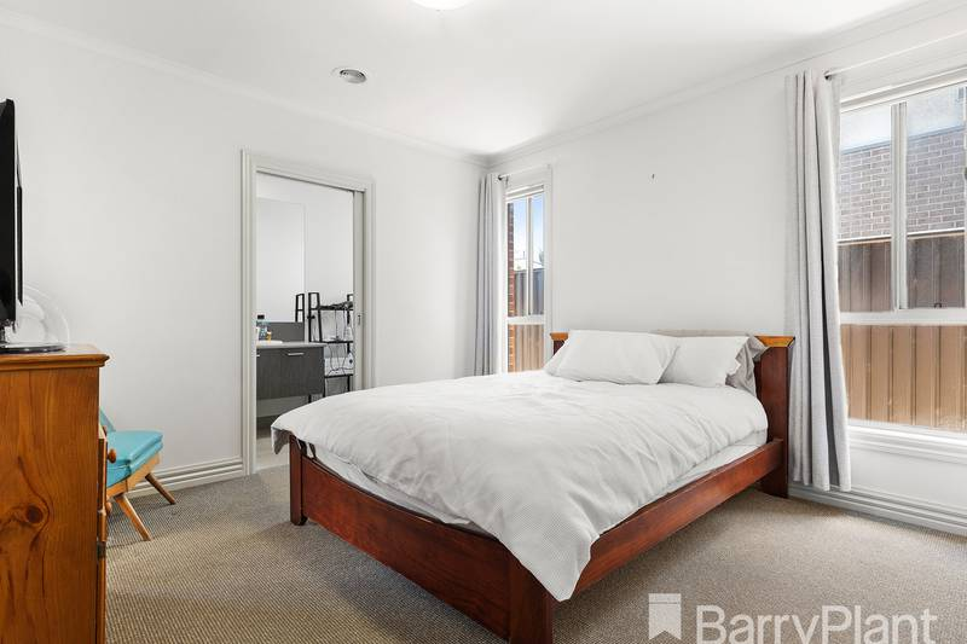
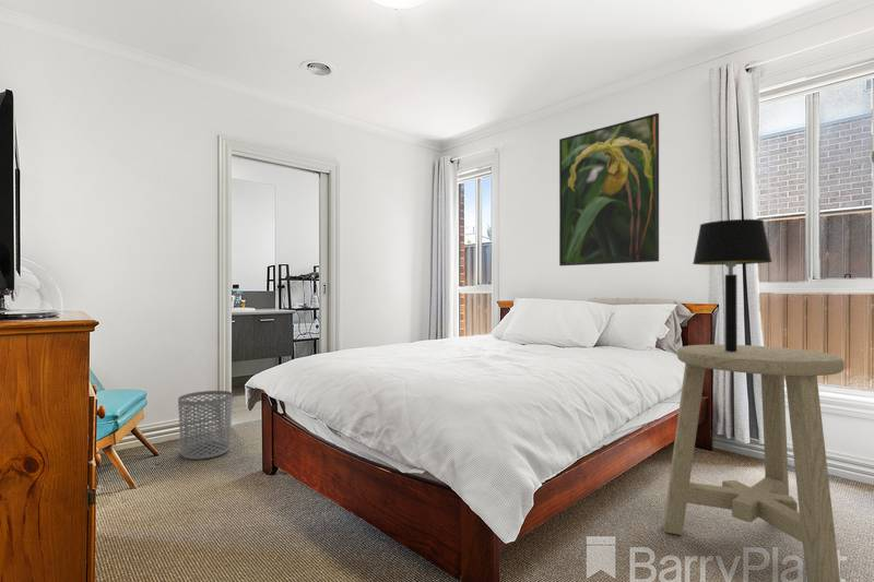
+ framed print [558,112,660,266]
+ stool [662,344,846,582]
+ waste bin [177,390,234,461]
+ table lamp [692,218,773,352]
